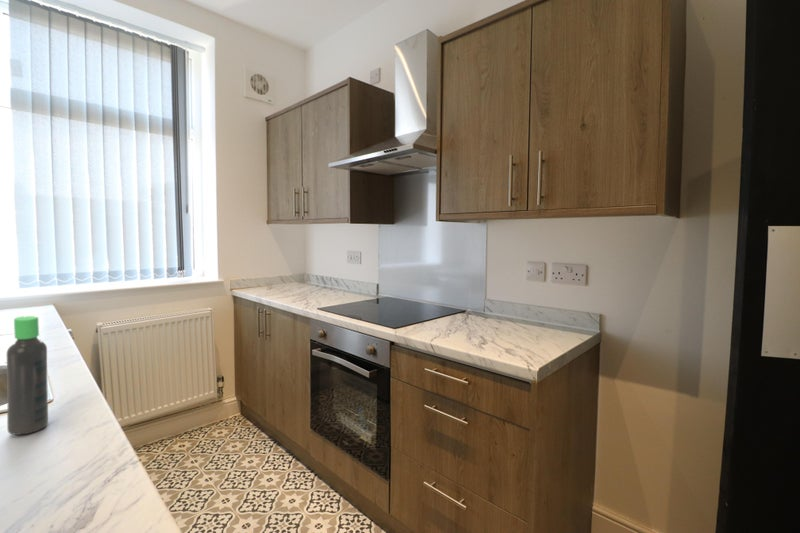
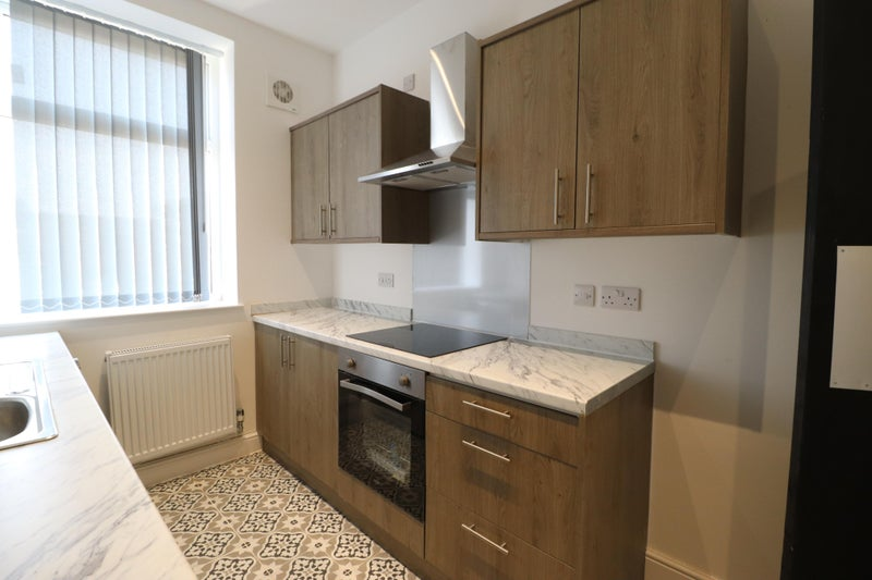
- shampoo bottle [6,315,49,436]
